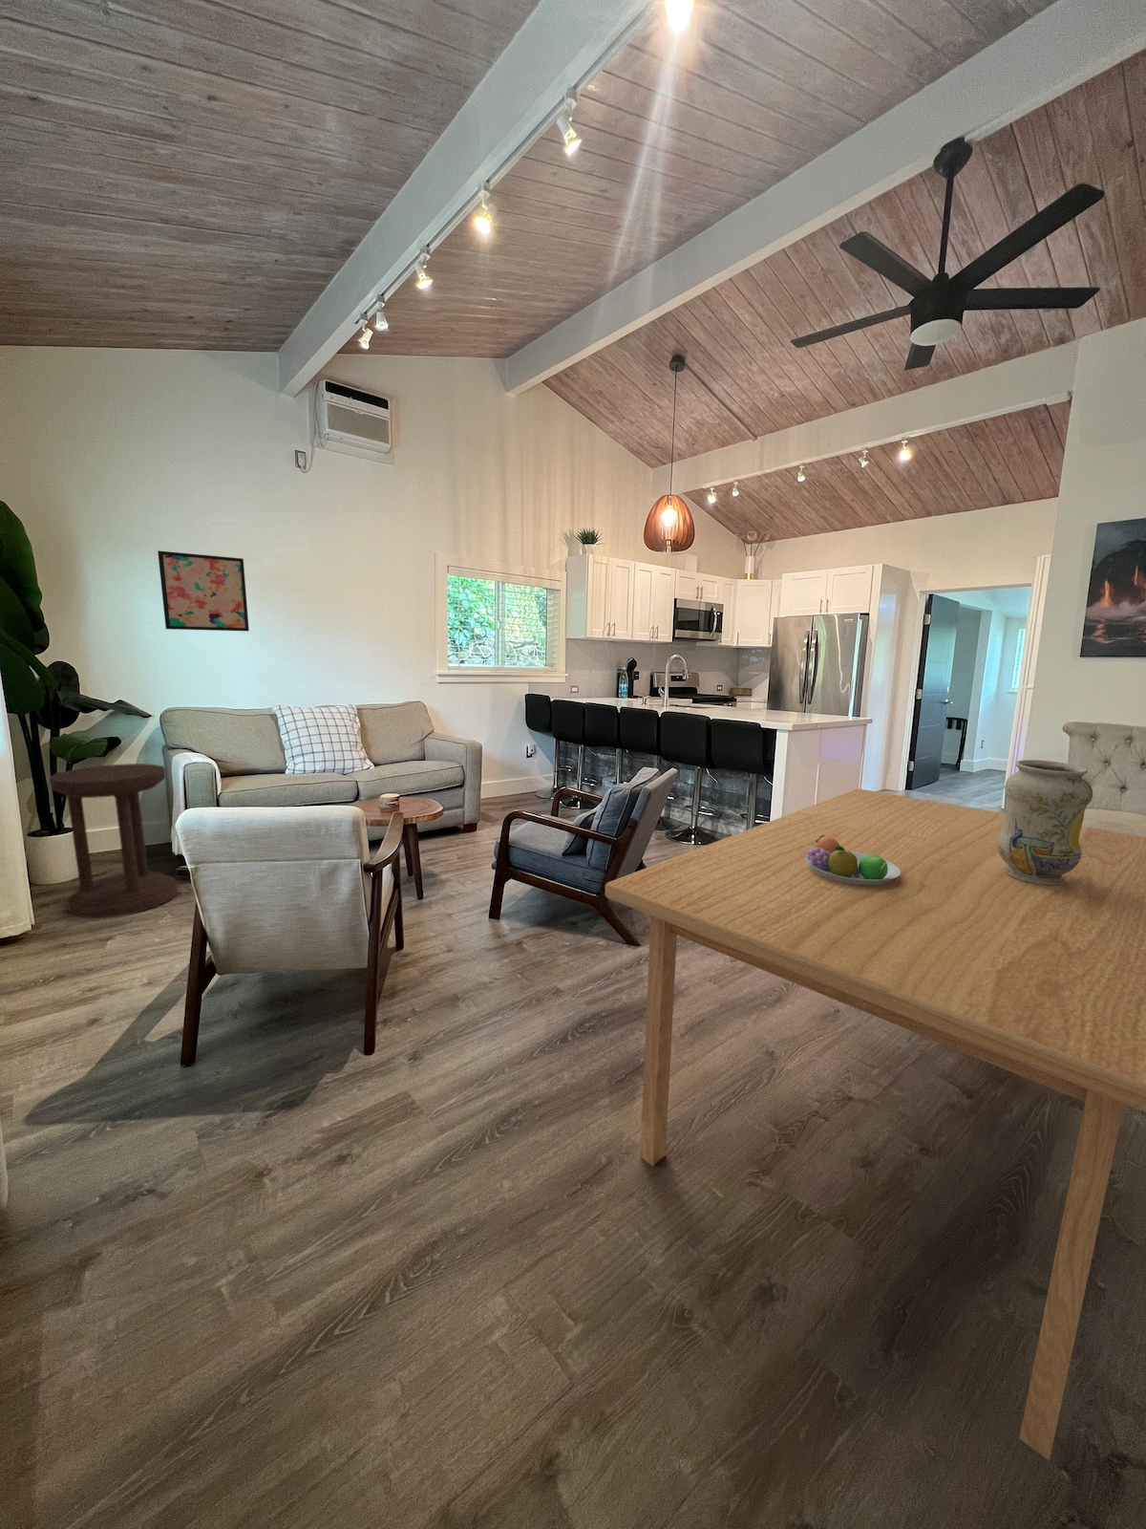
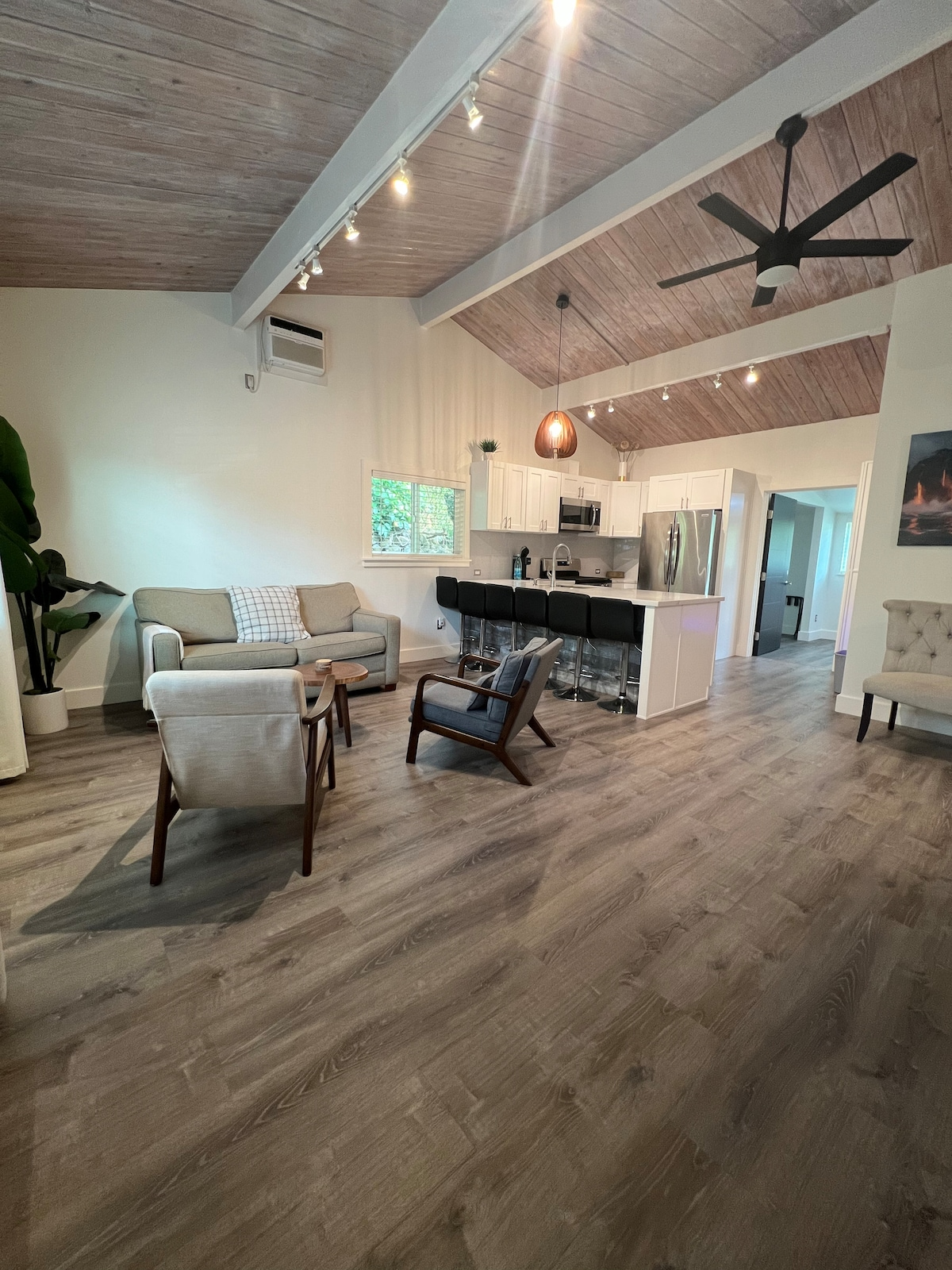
- table [604,787,1146,1462]
- fruit bowl [807,836,900,886]
- side table [48,762,178,919]
- wall art [156,550,250,632]
- vase [997,758,1093,886]
